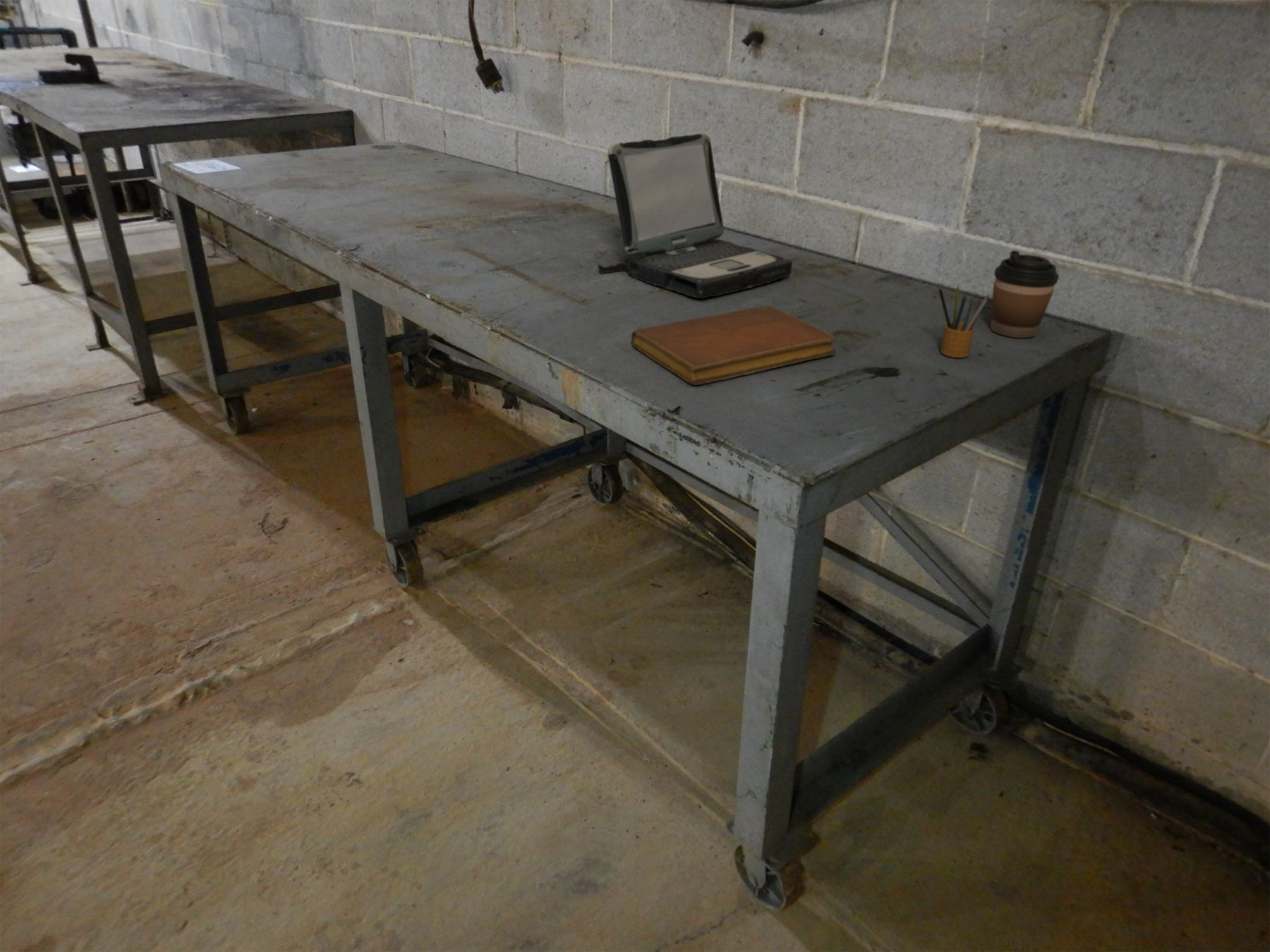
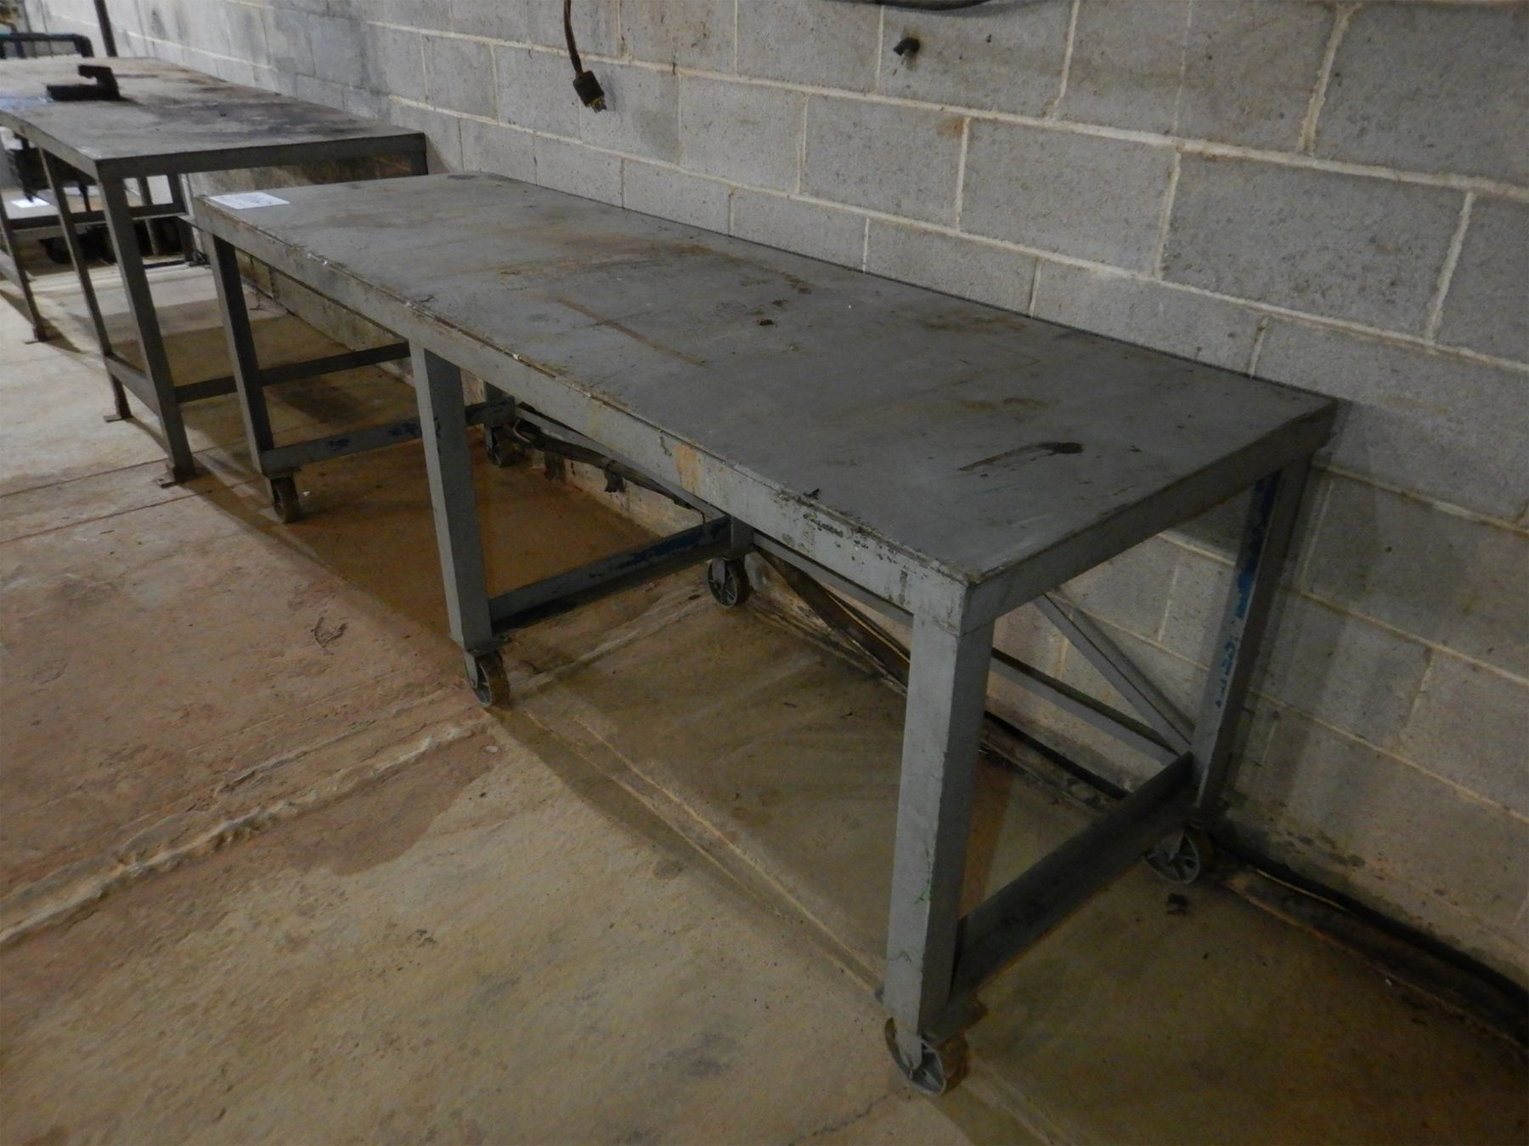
- notebook [631,305,837,386]
- laptop [597,133,793,299]
- pencil box [938,283,990,358]
- coffee cup [990,250,1060,338]
